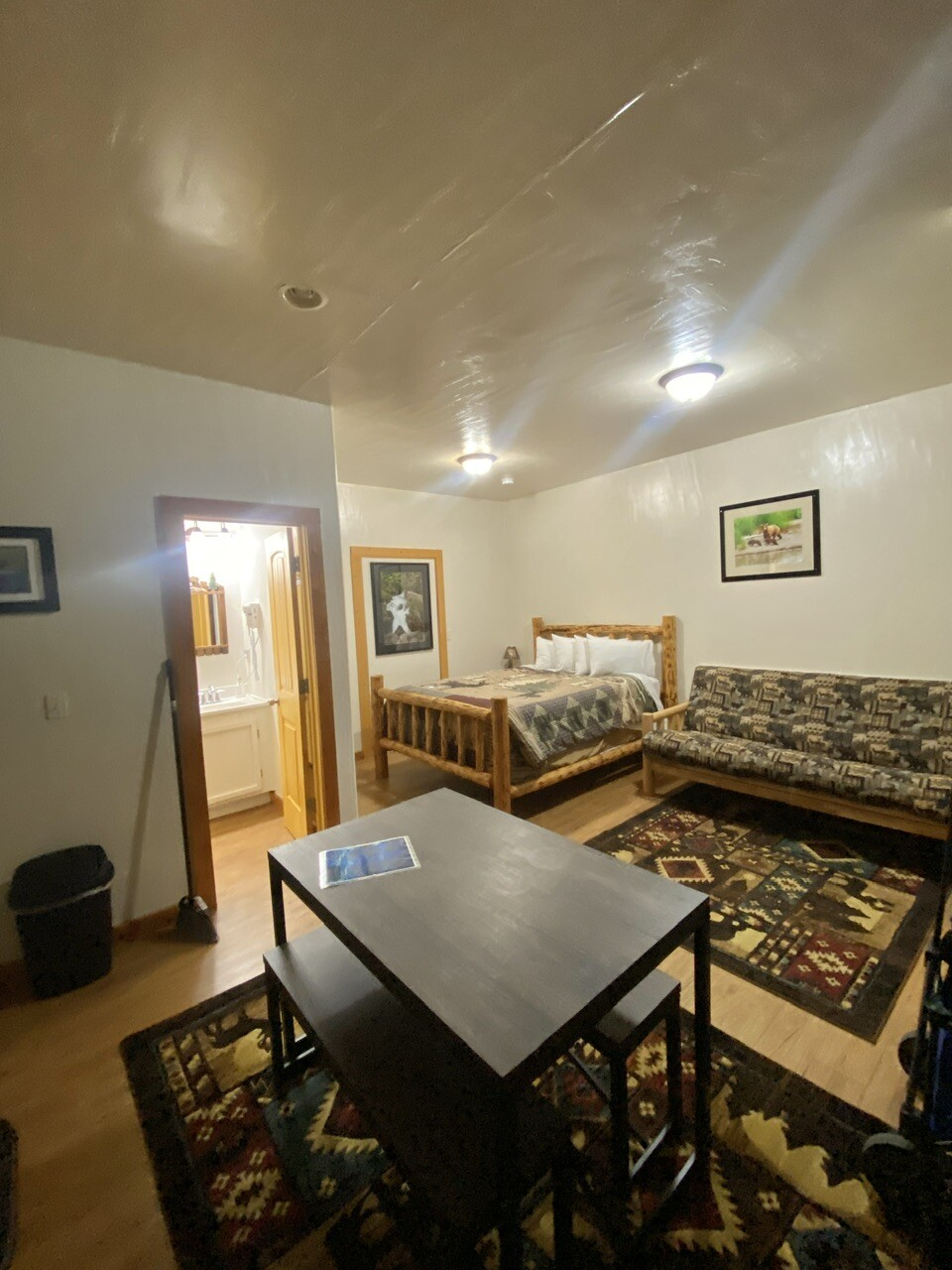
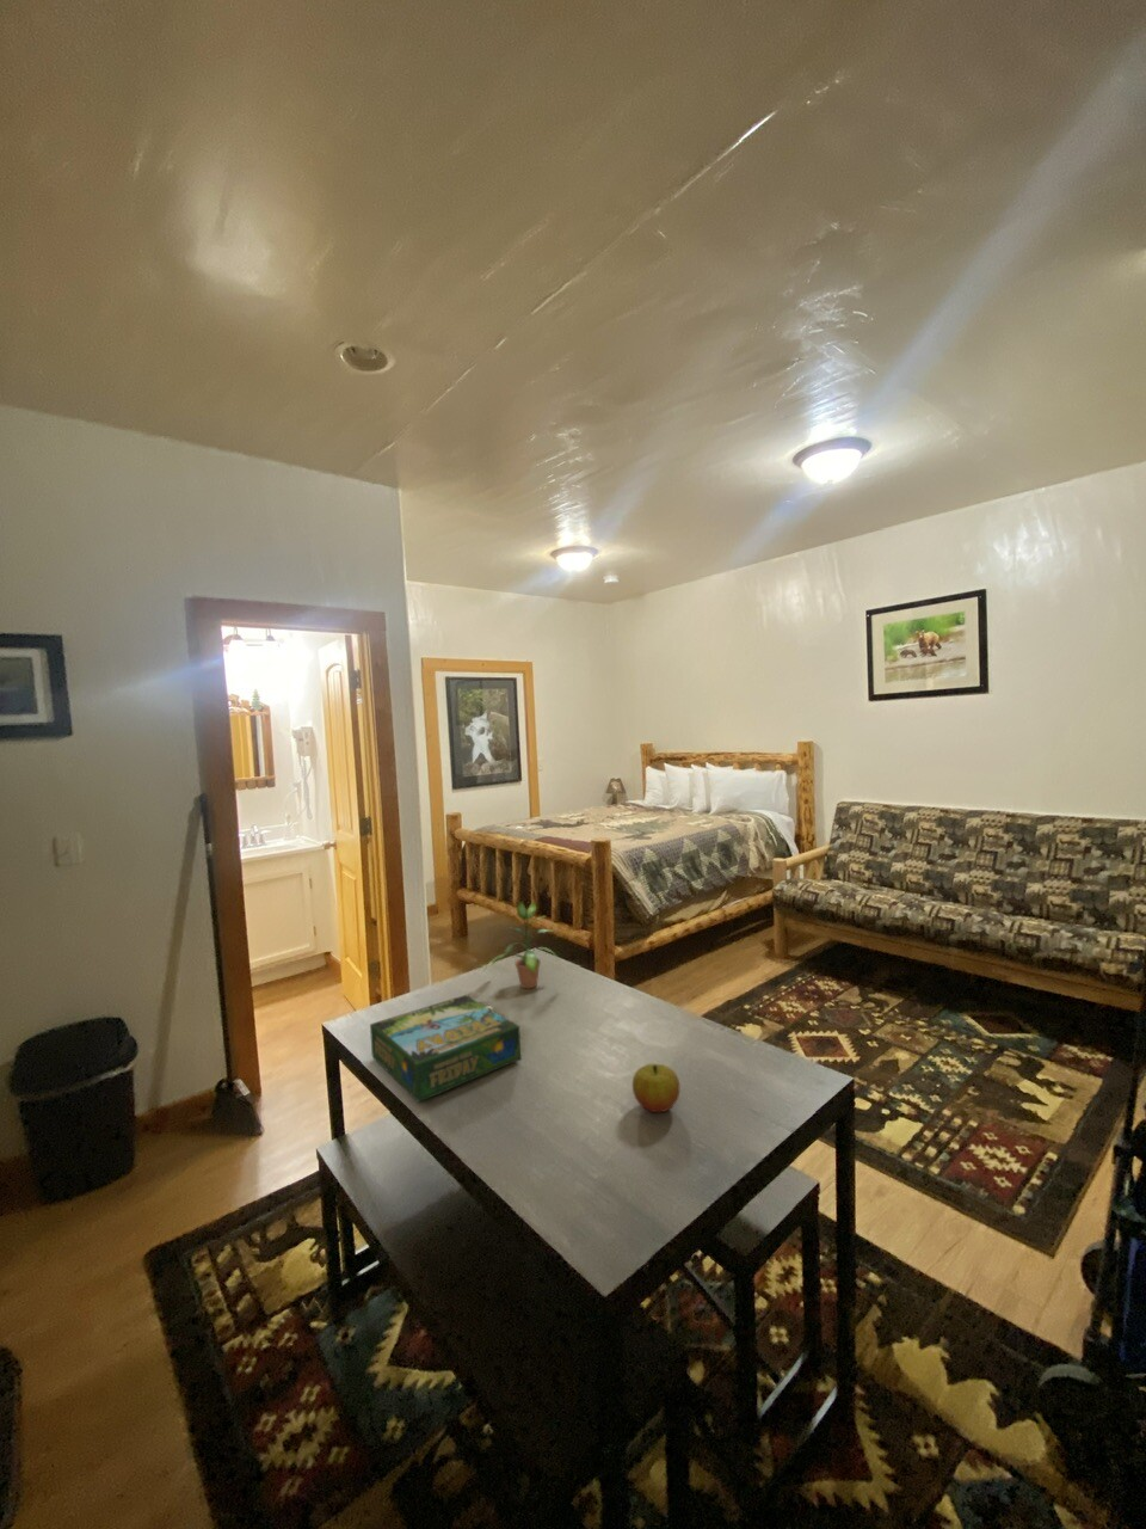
+ potted plant [484,901,561,990]
+ apple [632,1063,680,1114]
+ board game [368,994,522,1104]
